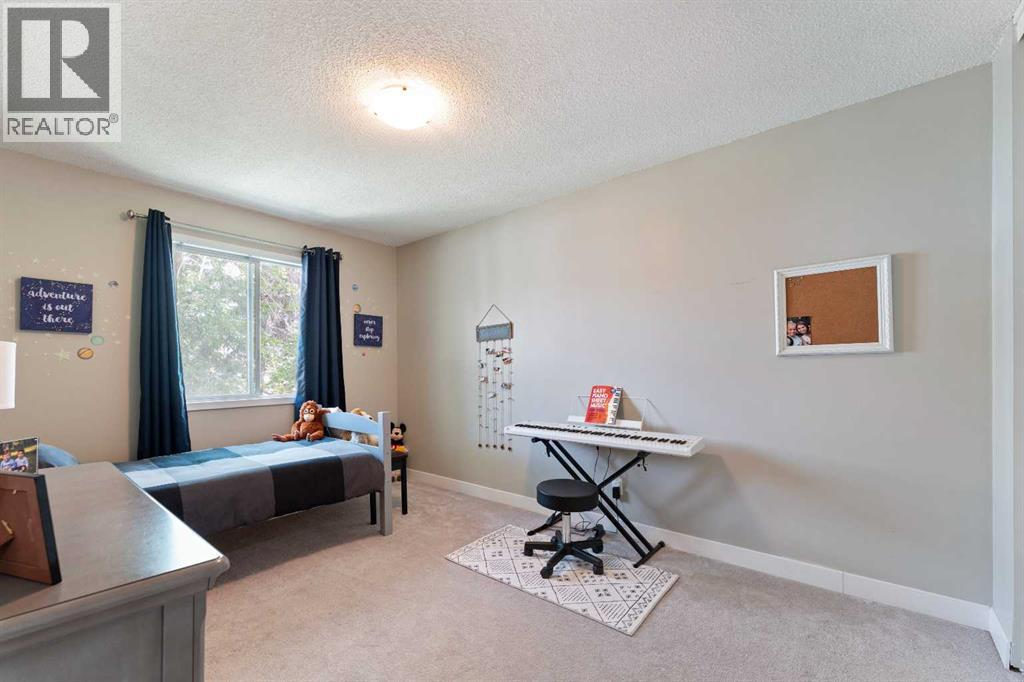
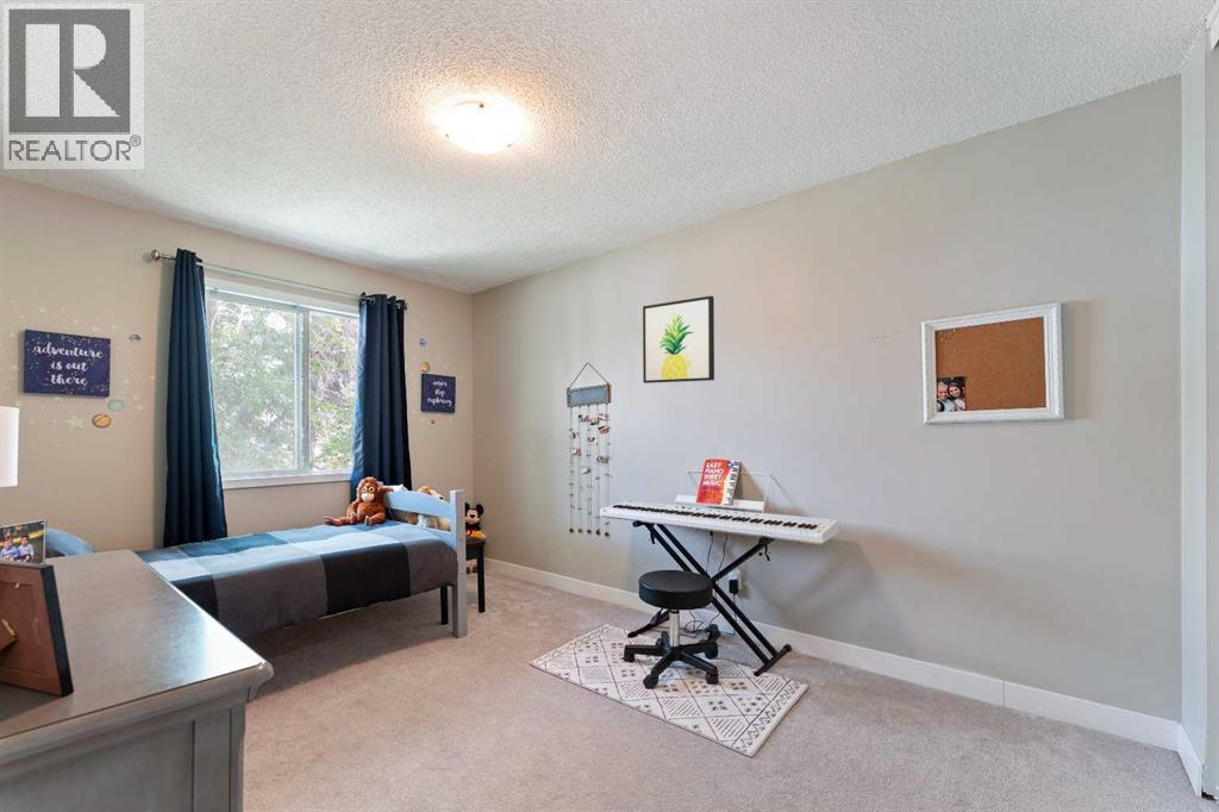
+ wall art [642,295,715,385]
